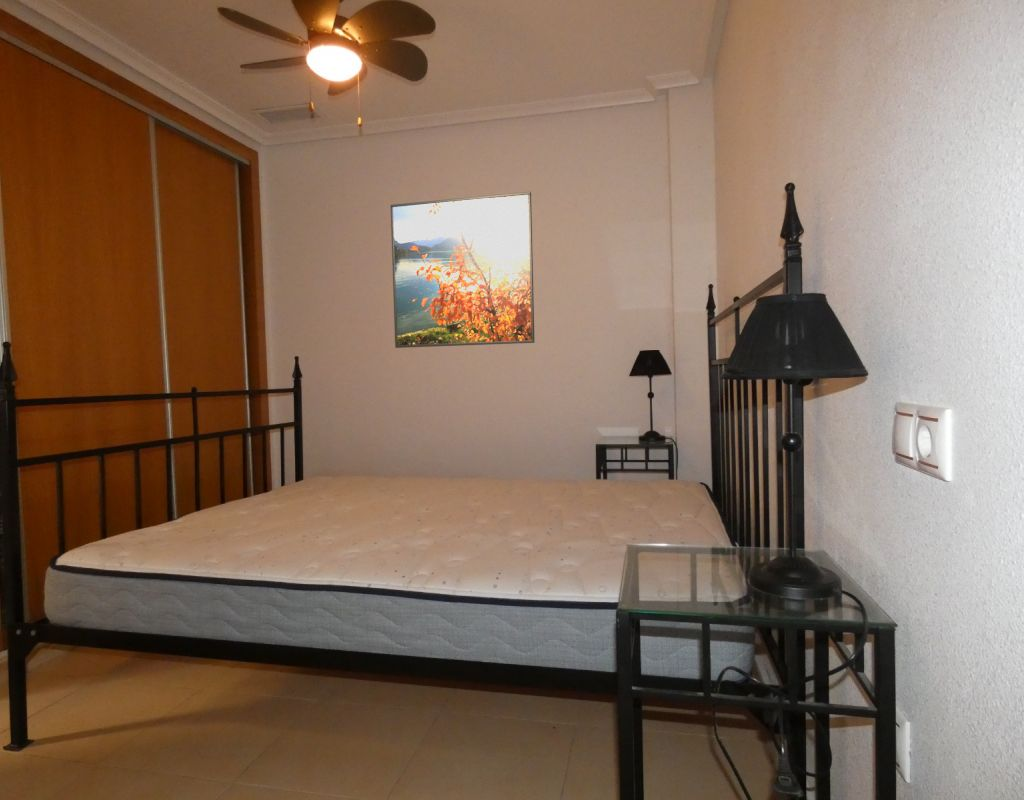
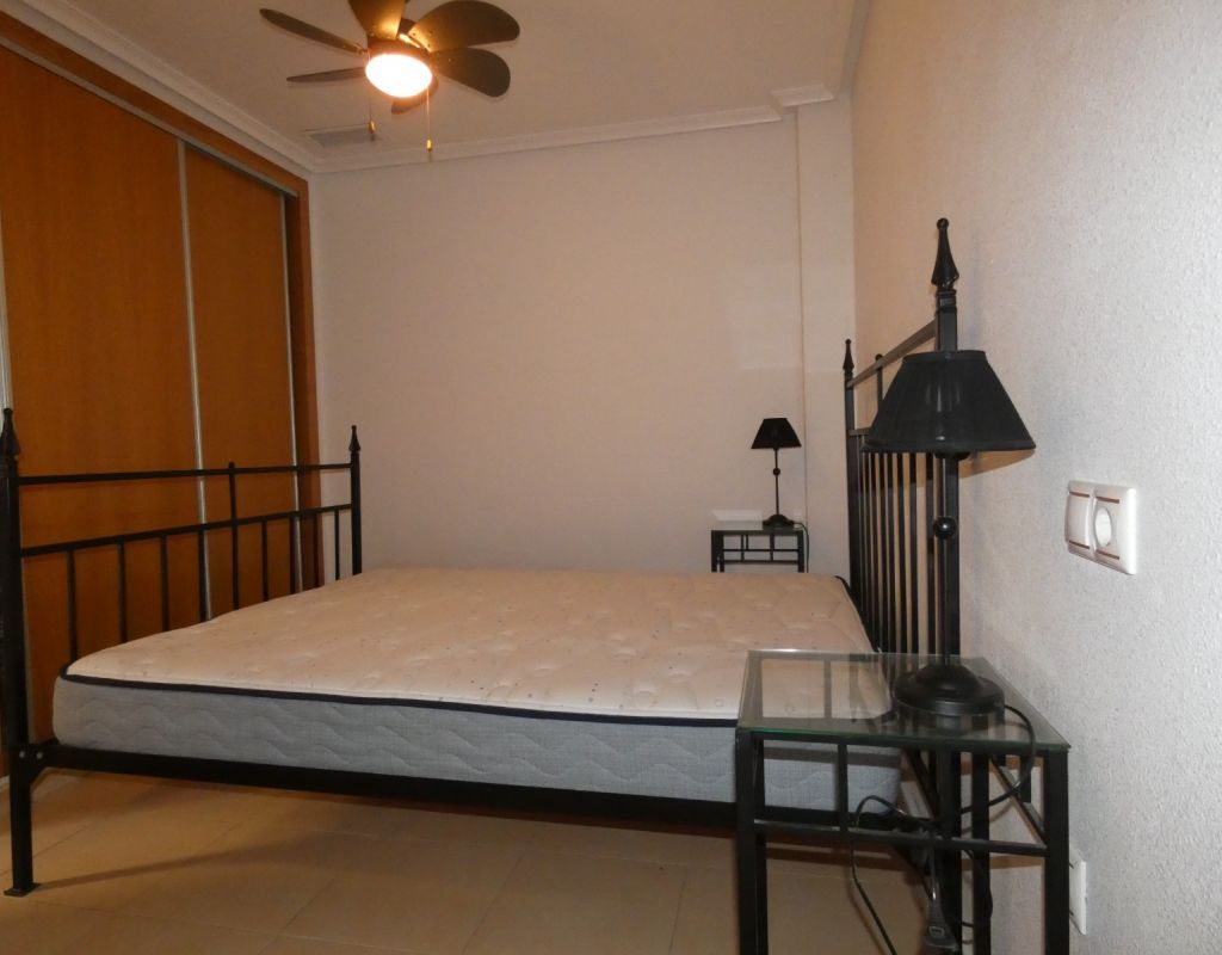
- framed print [390,191,536,349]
